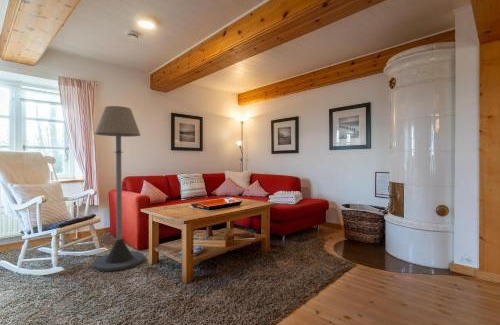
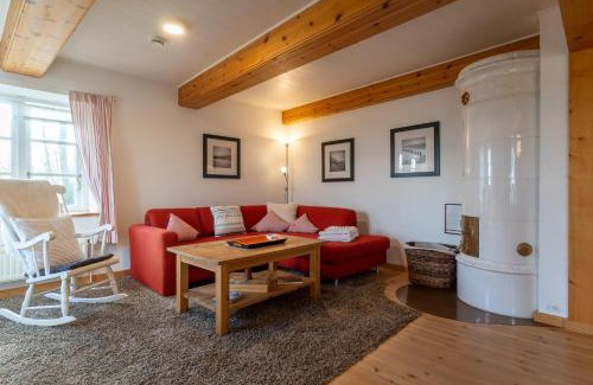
- floor lamp [92,105,146,272]
